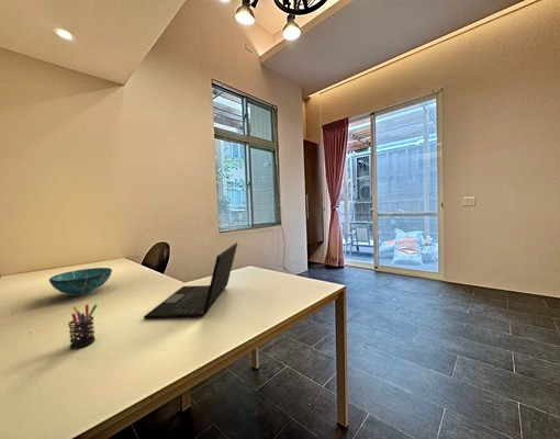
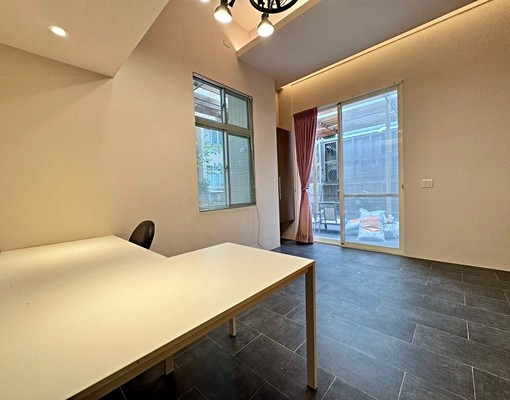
- decorative bowl [48,267,113,297]
- laptop [143,241,238,319]
- pen holder [67,303,99,349]
